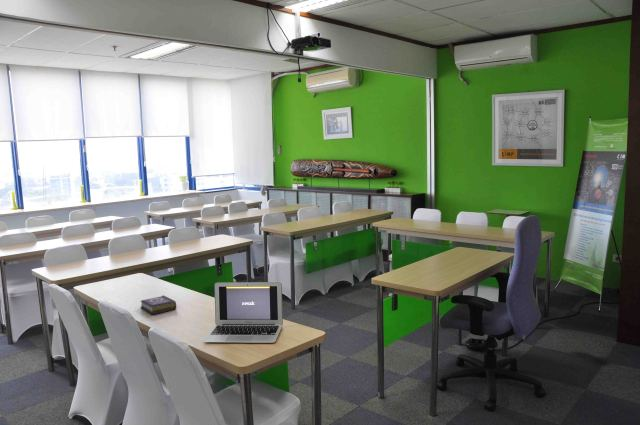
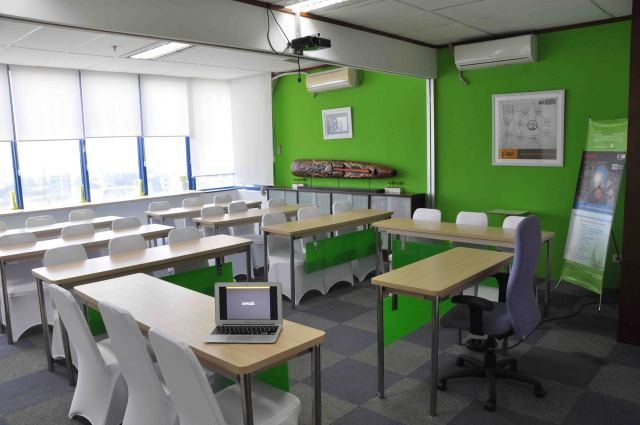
- book [140,294,177,315]
